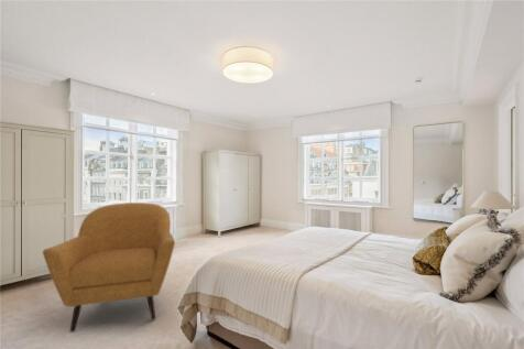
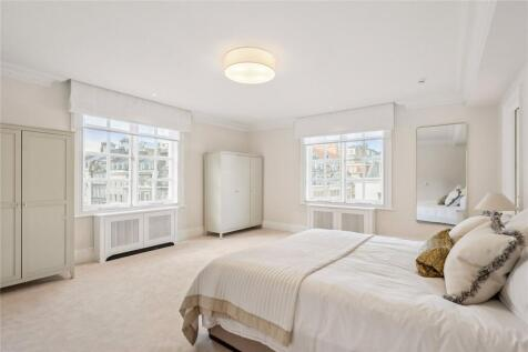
- armchair [42,201,176,332]
